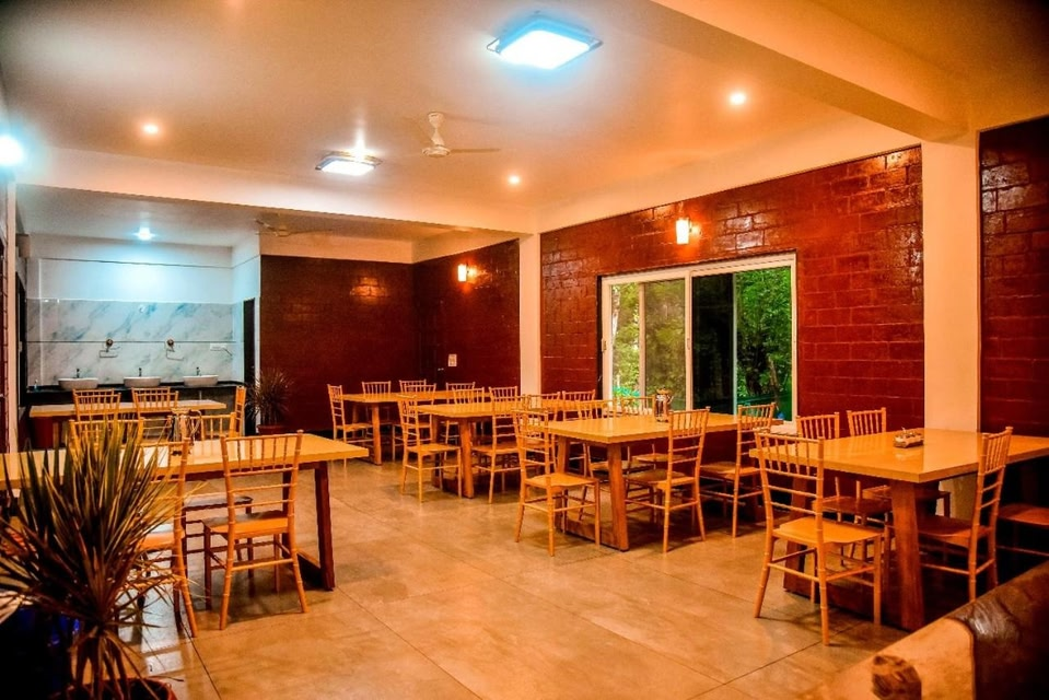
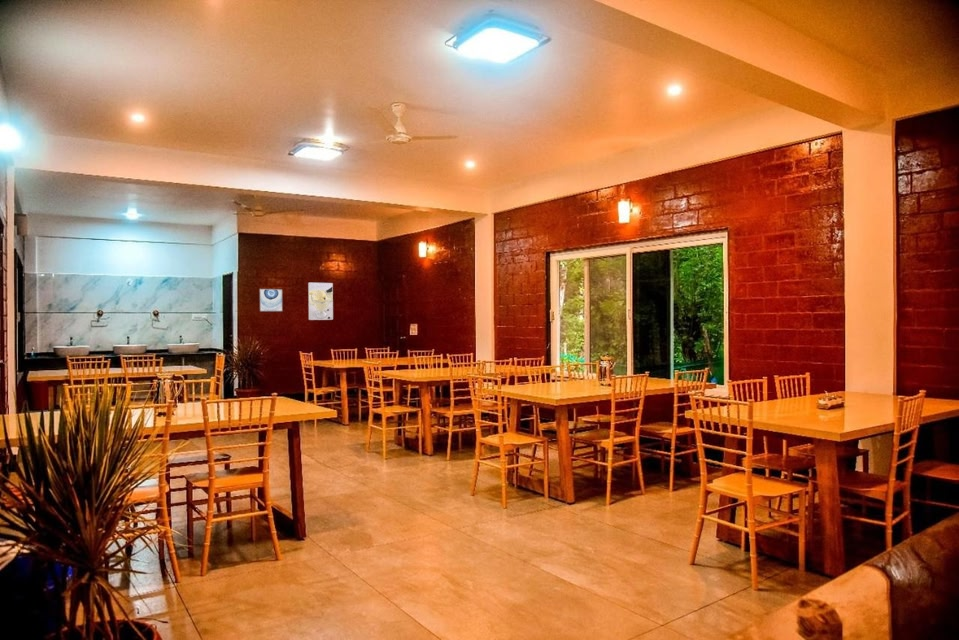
+ wall art [258,288,283,312]
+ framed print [307,282,334,321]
